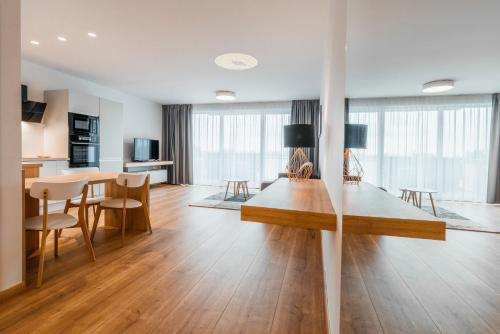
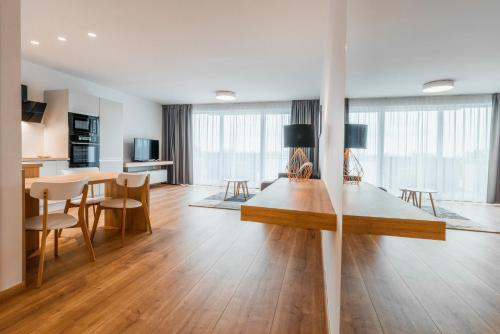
- ceiling light [214,52,259,71]
